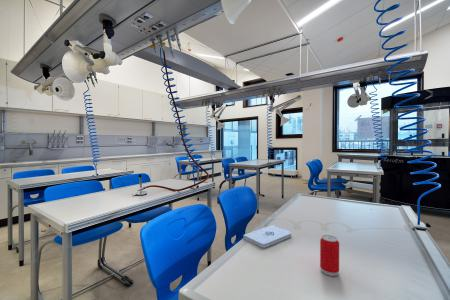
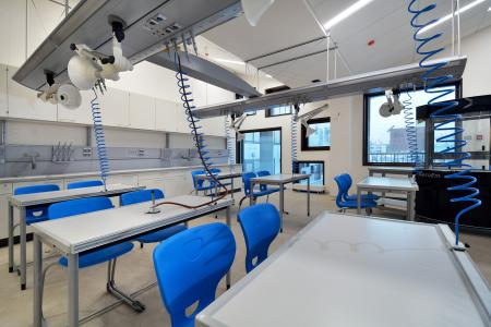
- beverage can [319,234,340,277]
- notepad [243,224,293,249]
